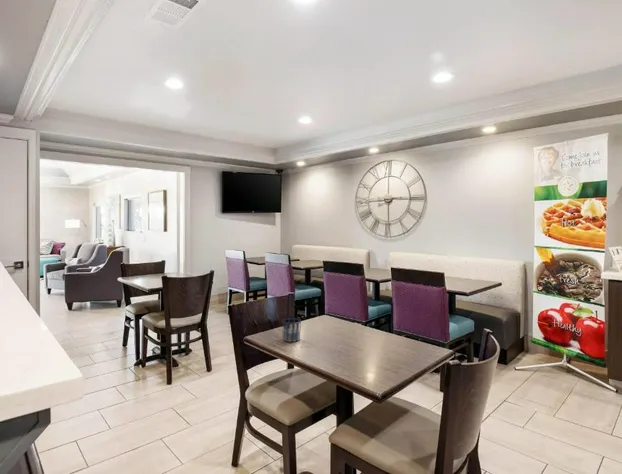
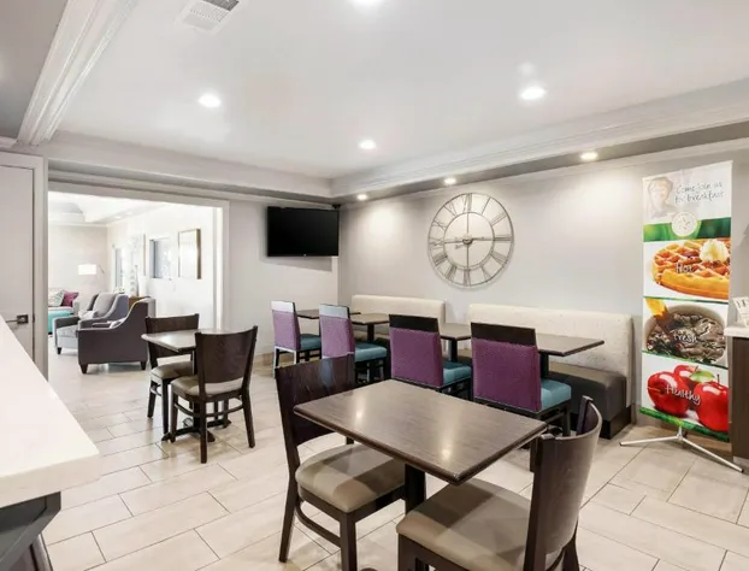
- cup [281,317,302,343]
